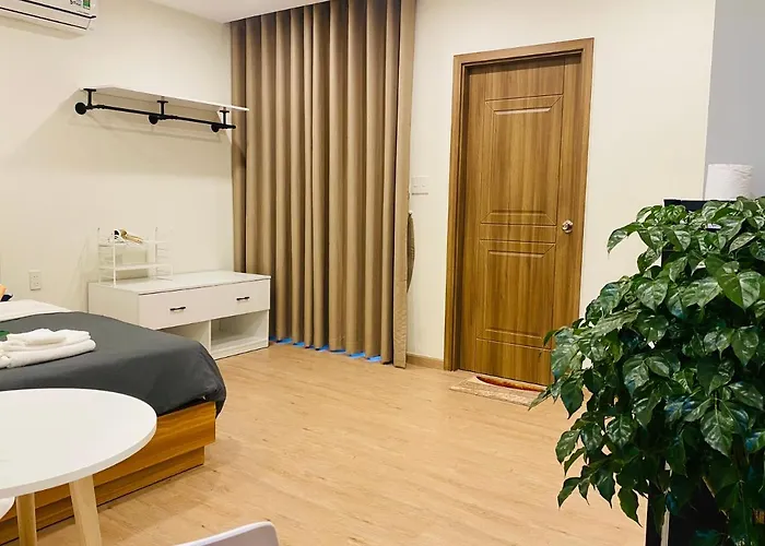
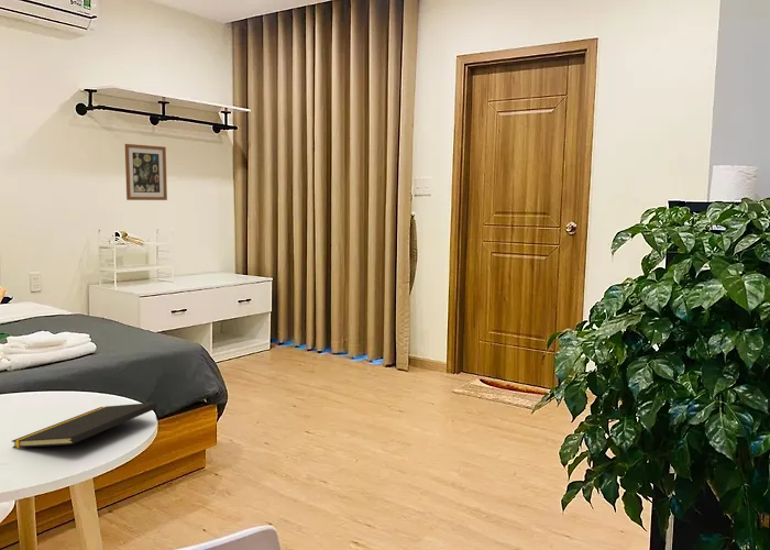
+ notepad [10,402,160,449]
+ wall art [124,143,168,201]
